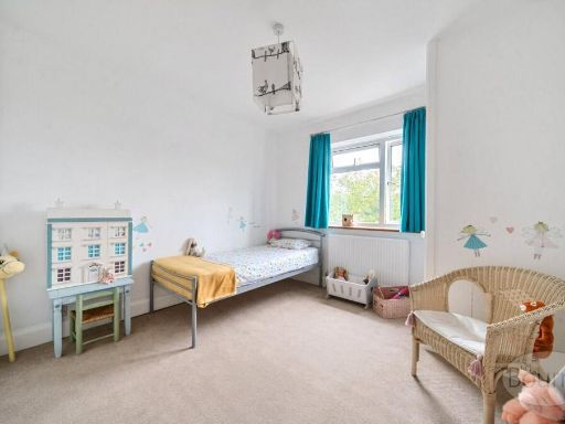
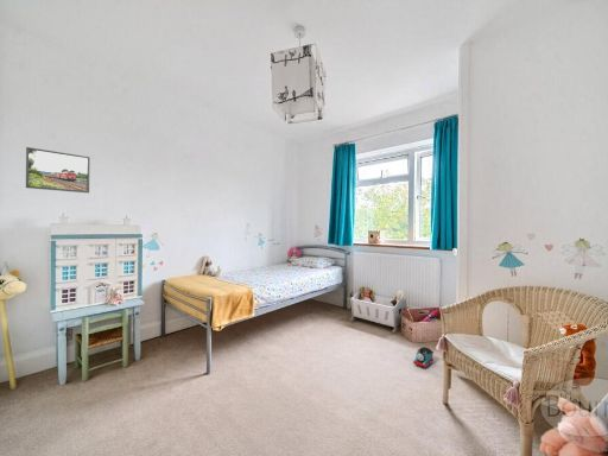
+ toy train [412,346,435,368]
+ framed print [25,146,90,194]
